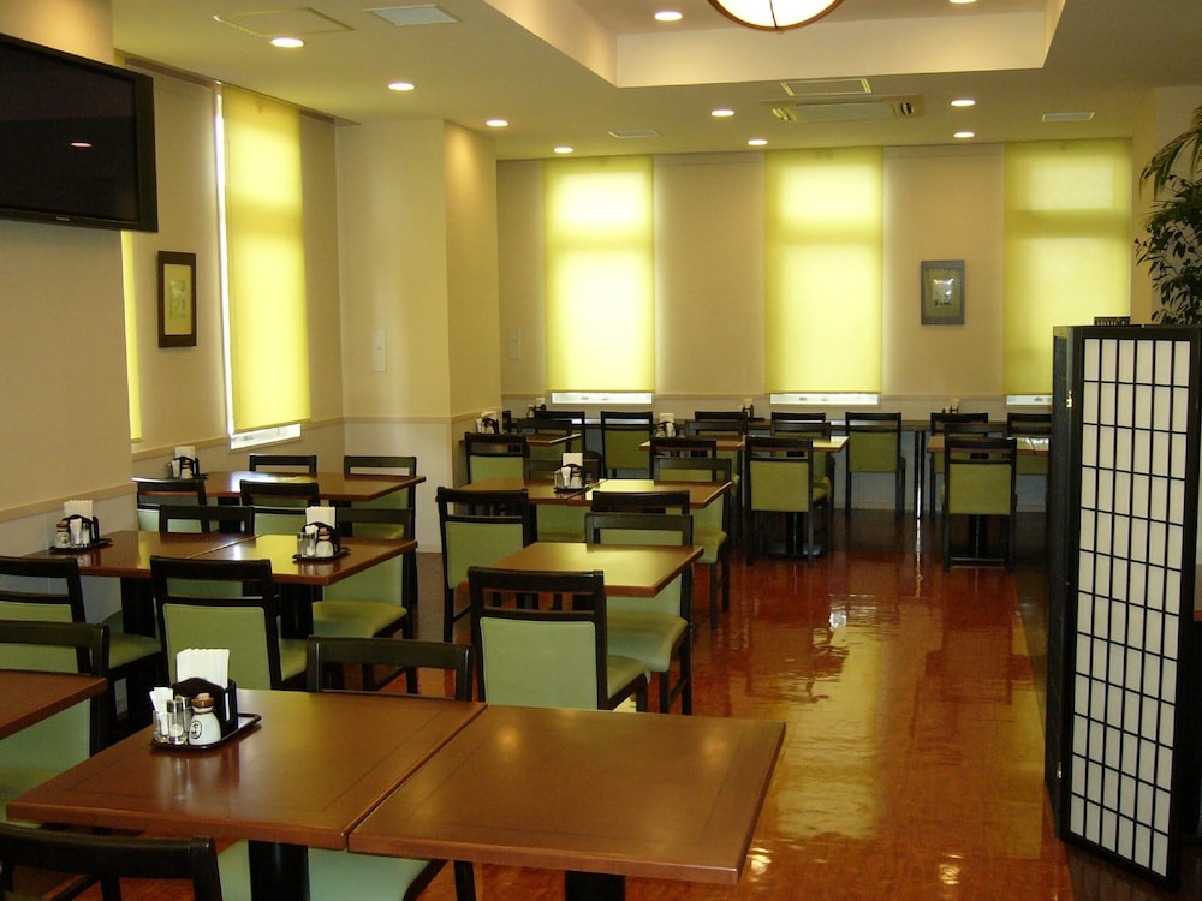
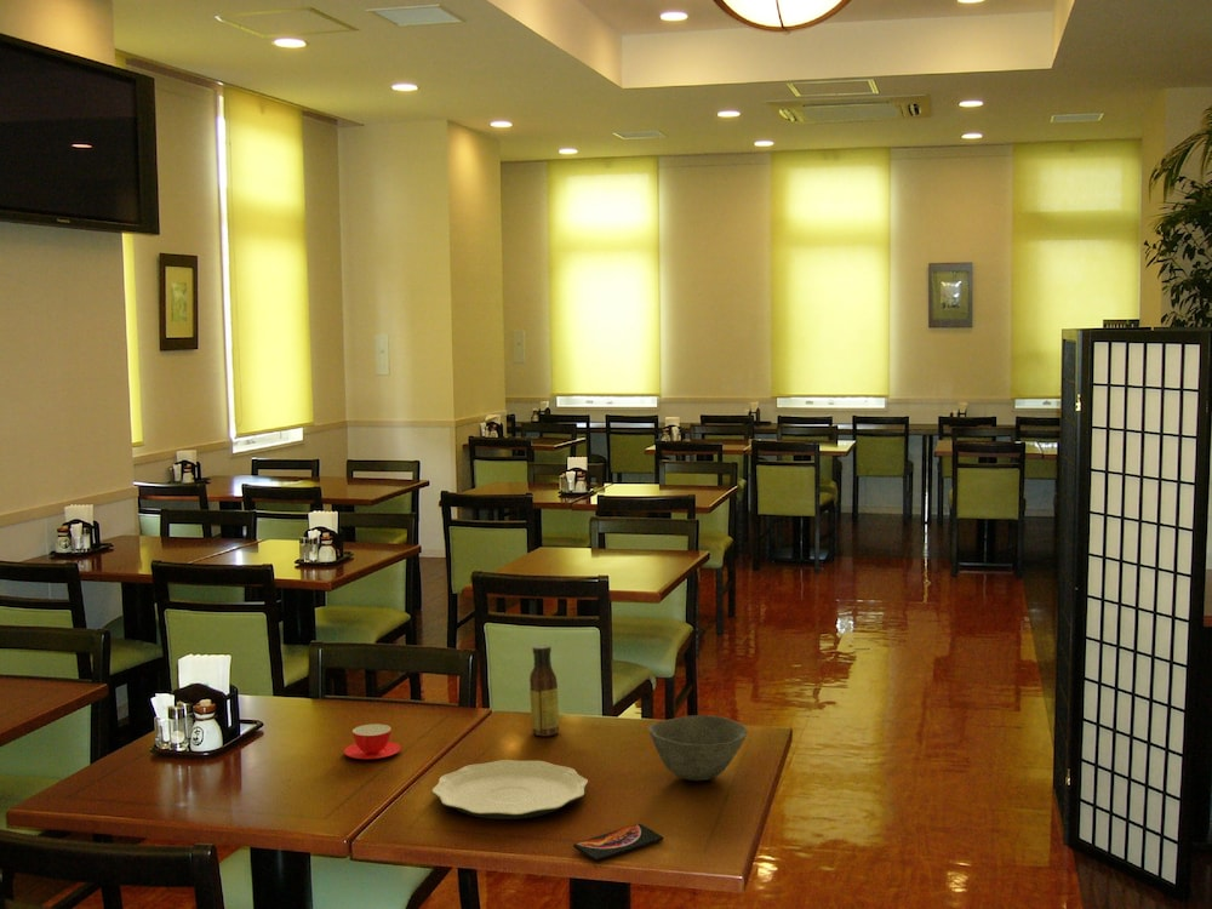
+ plate [431,759,589,821]
+ teacup [343,722,402,760]
+ sauce bottle [528,644,560,738]
+ bowl [647,714,749,782]
+ smartphone [572,823,664,862]
